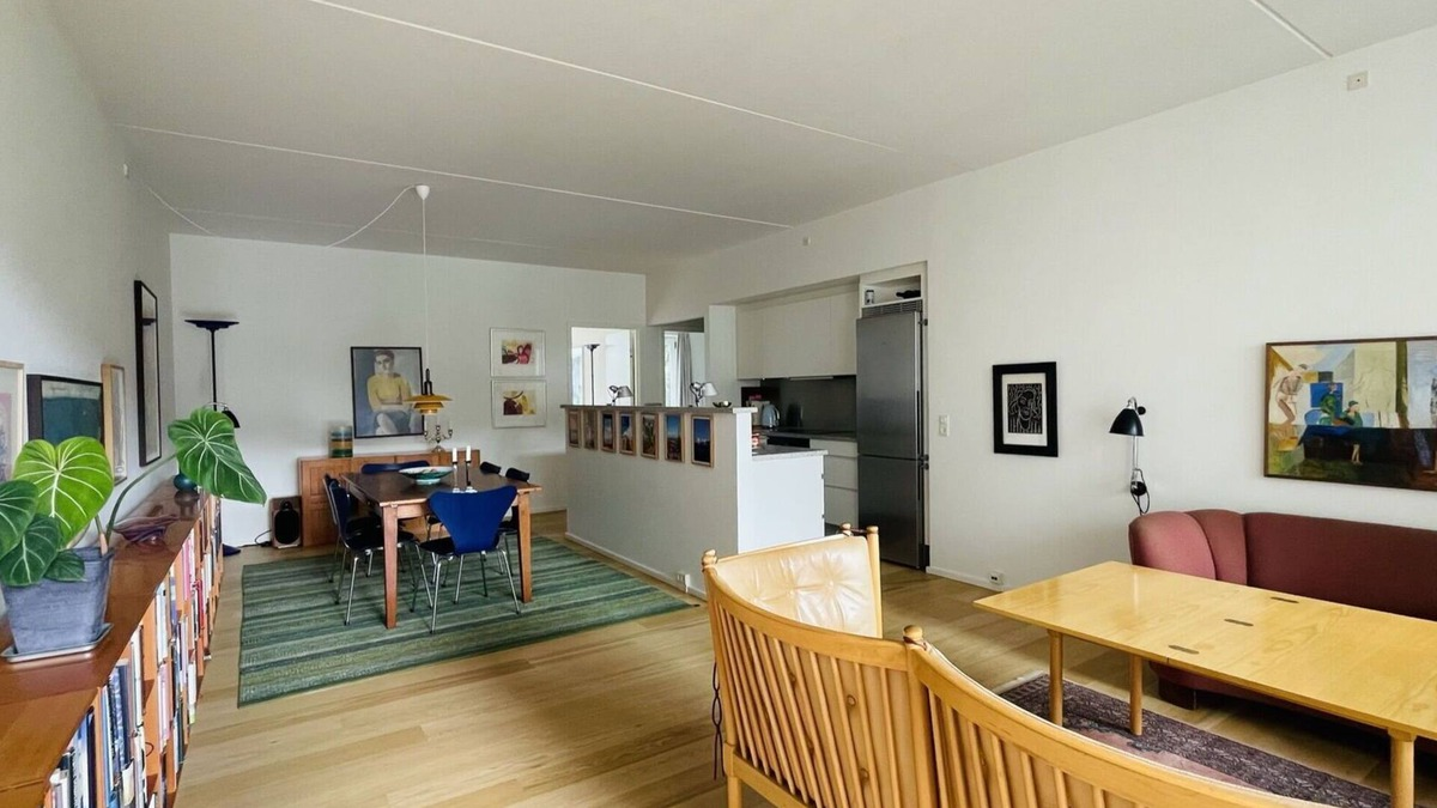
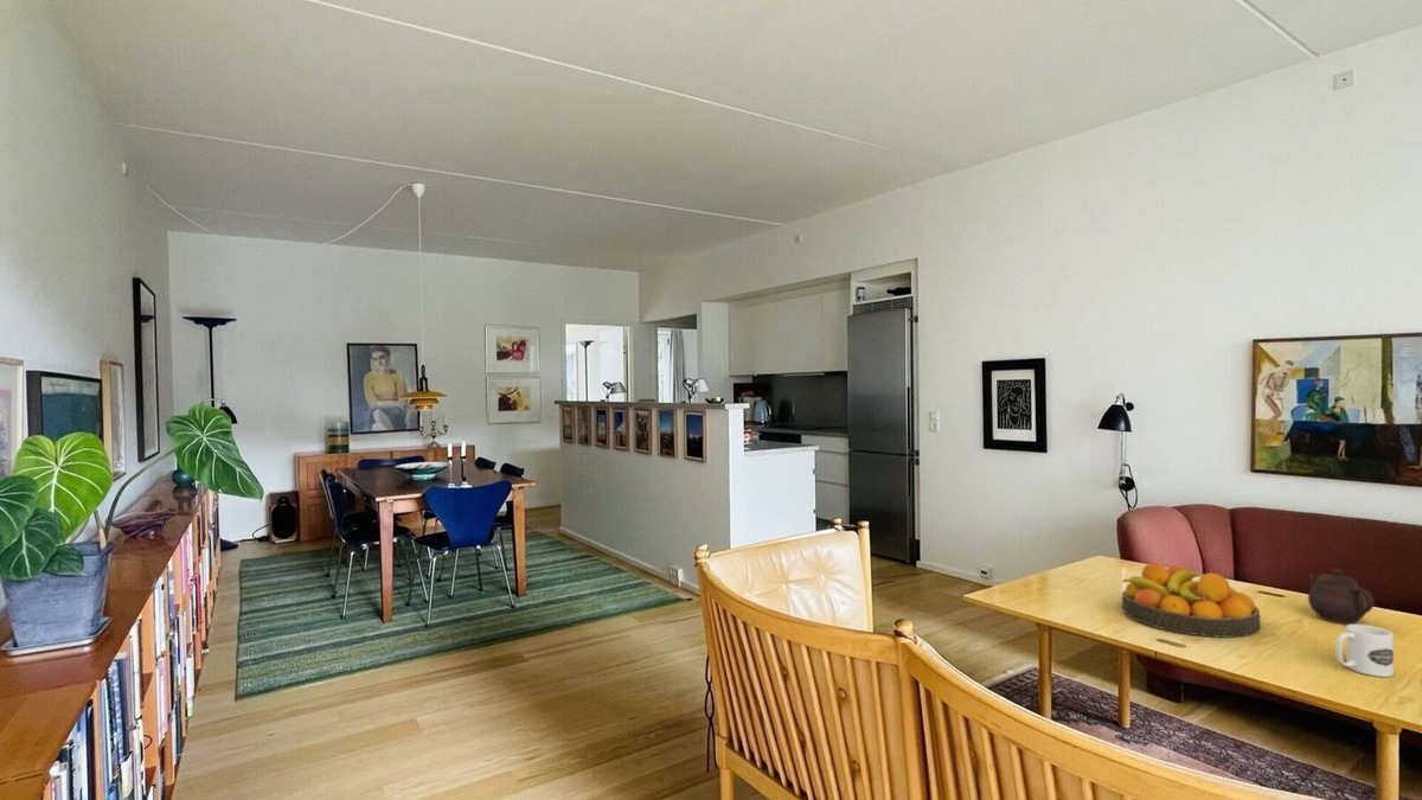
+ mug [1334,623,1395,678]
+ teapot [1307,568,1376,625]
+ fruit bowl [1121,562,1262,639]
